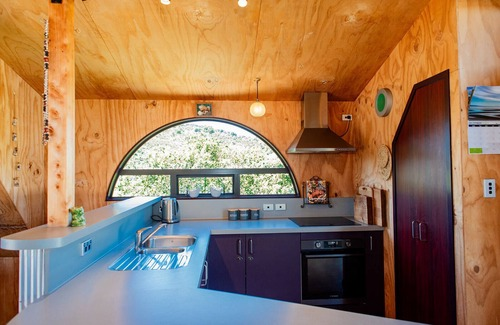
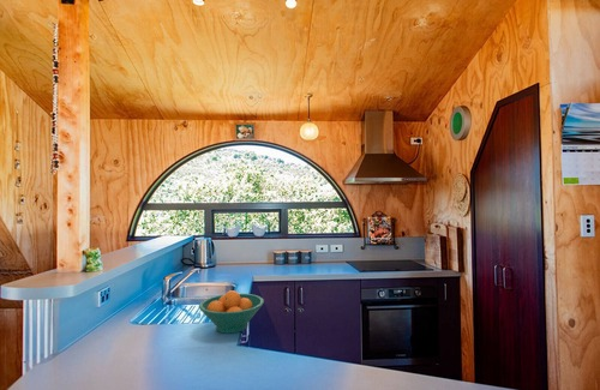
+ fruit bowl [198,289,265,335]
